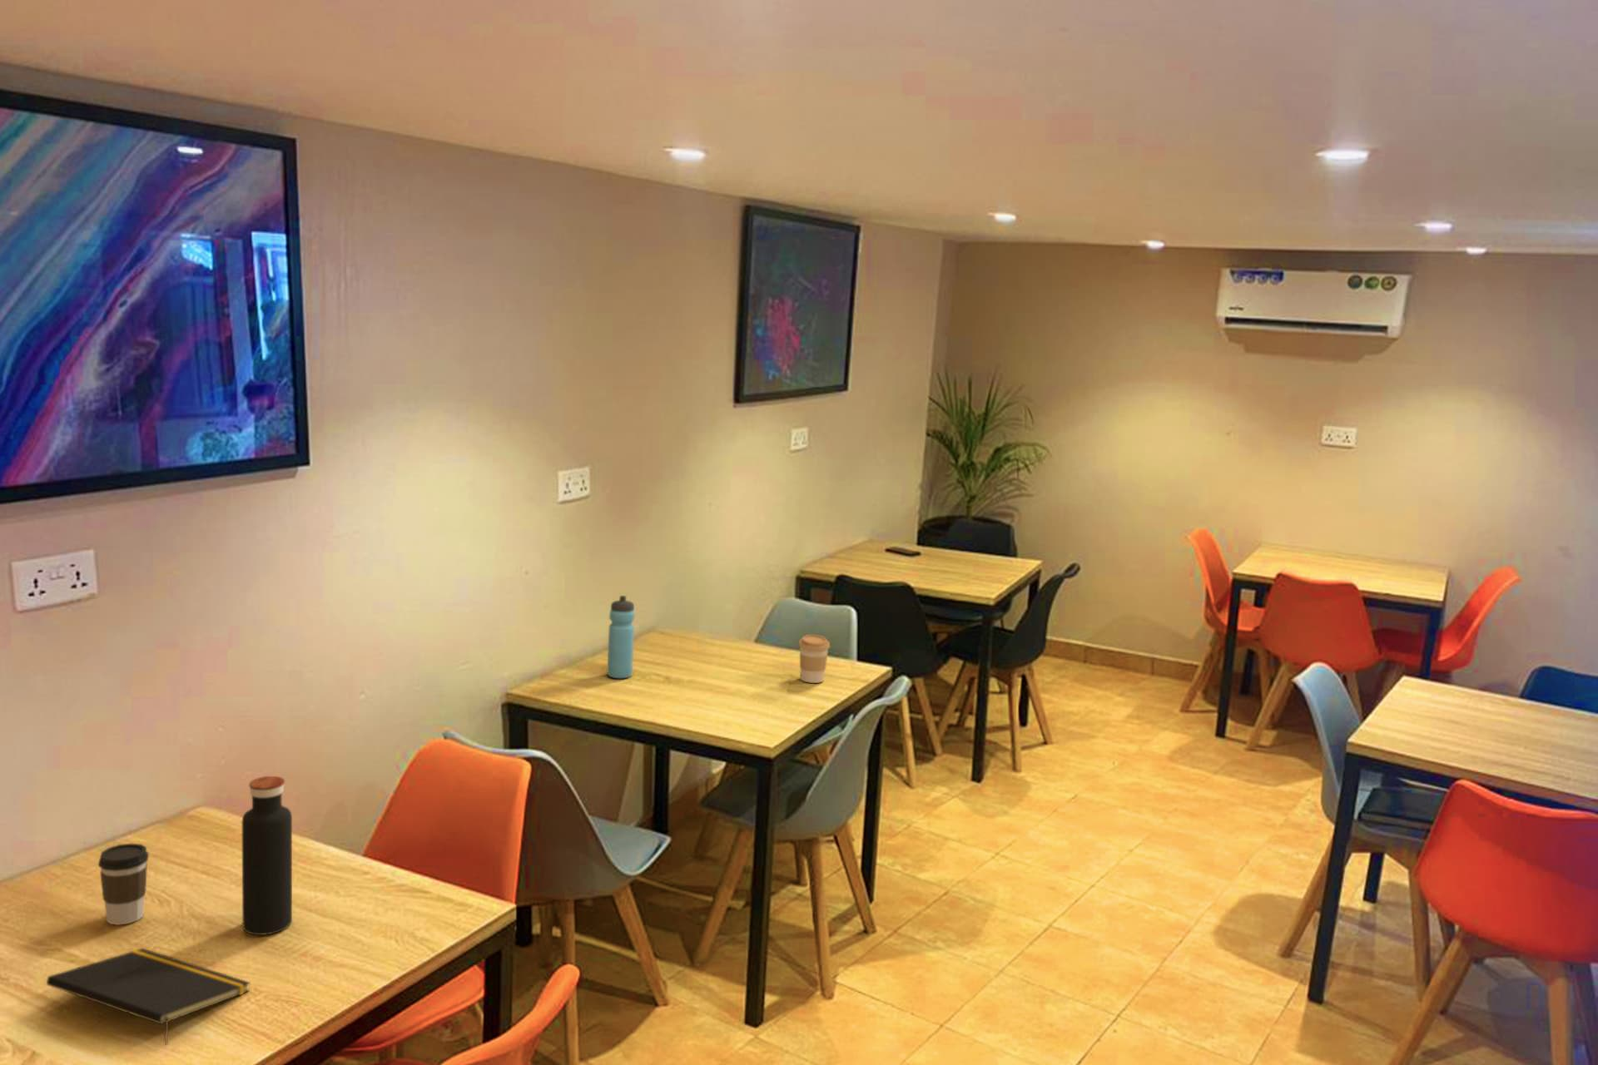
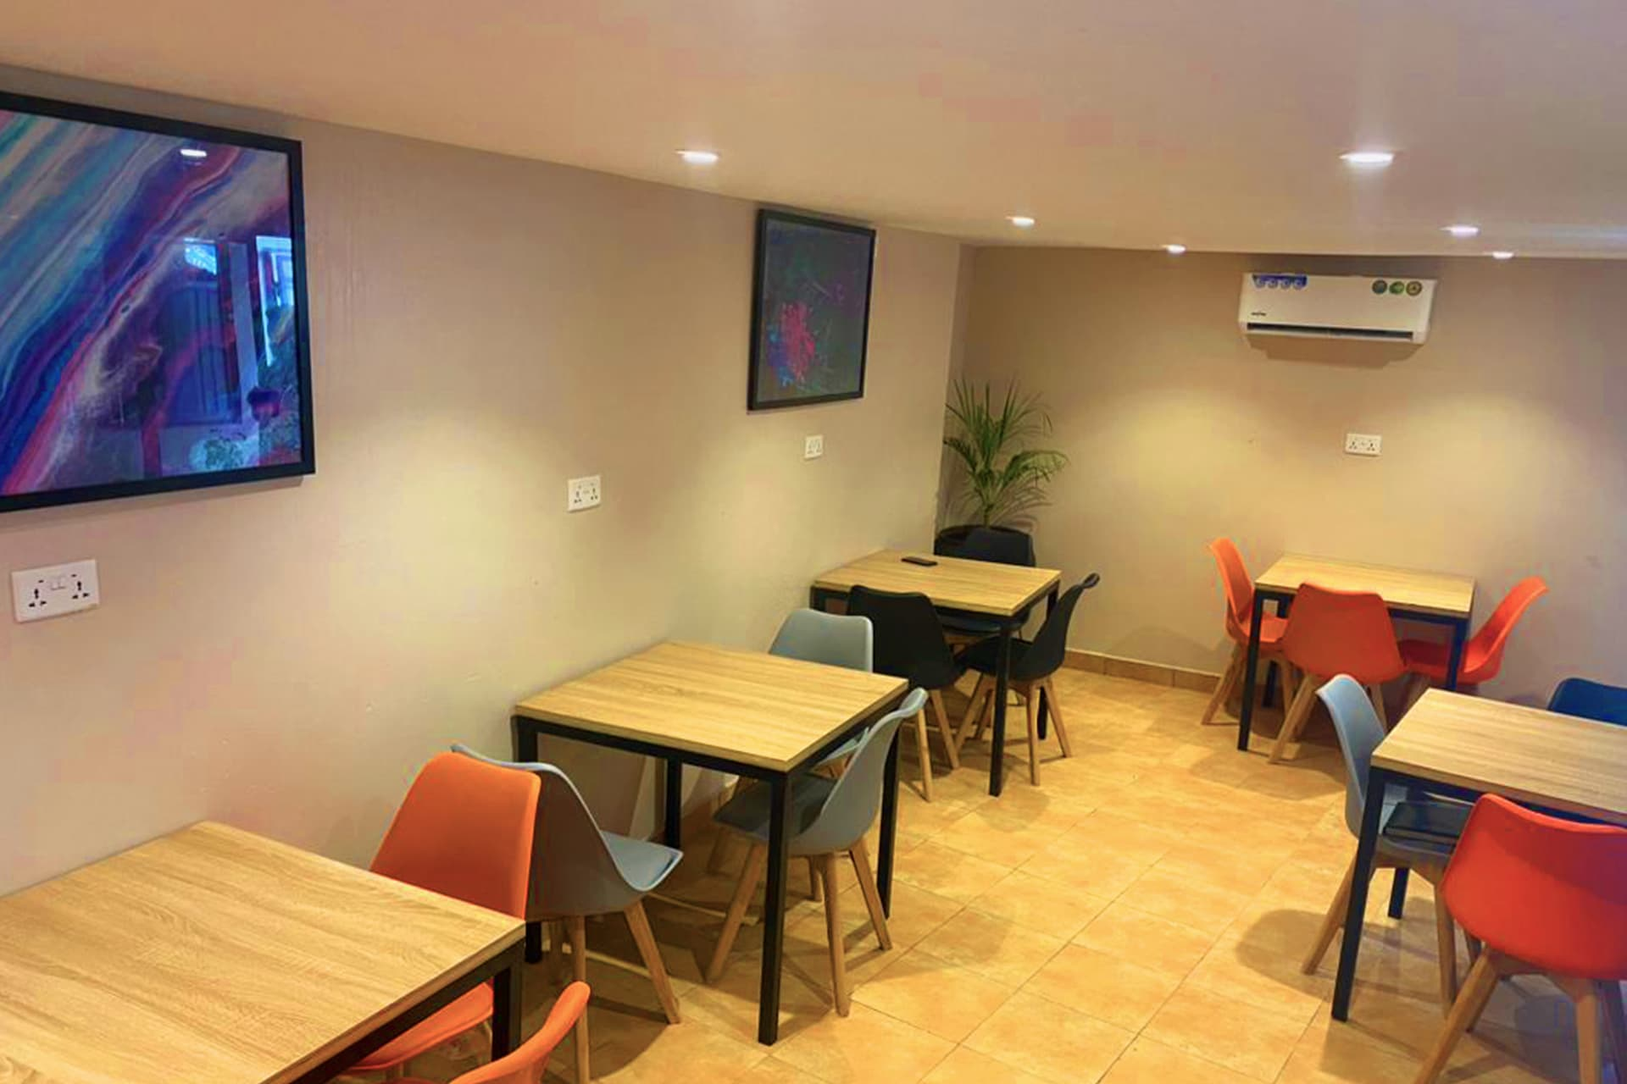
- coffee cup [97,843,150,926]
- water bottle [241,775,292,935]
- notepad [45,947,251,1046]
- coffee cup [798,634,831,683]
- water bottle [606,594,636,679]
